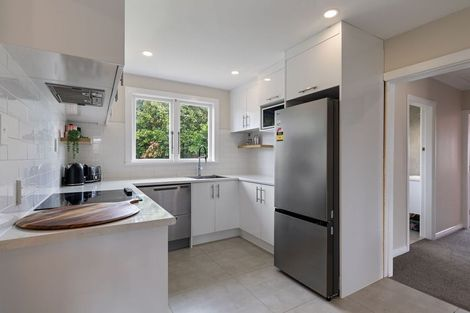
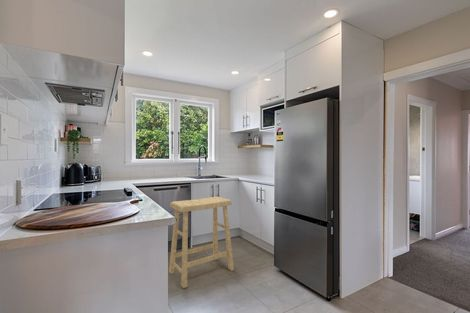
+ stool [168,196,235,289]
